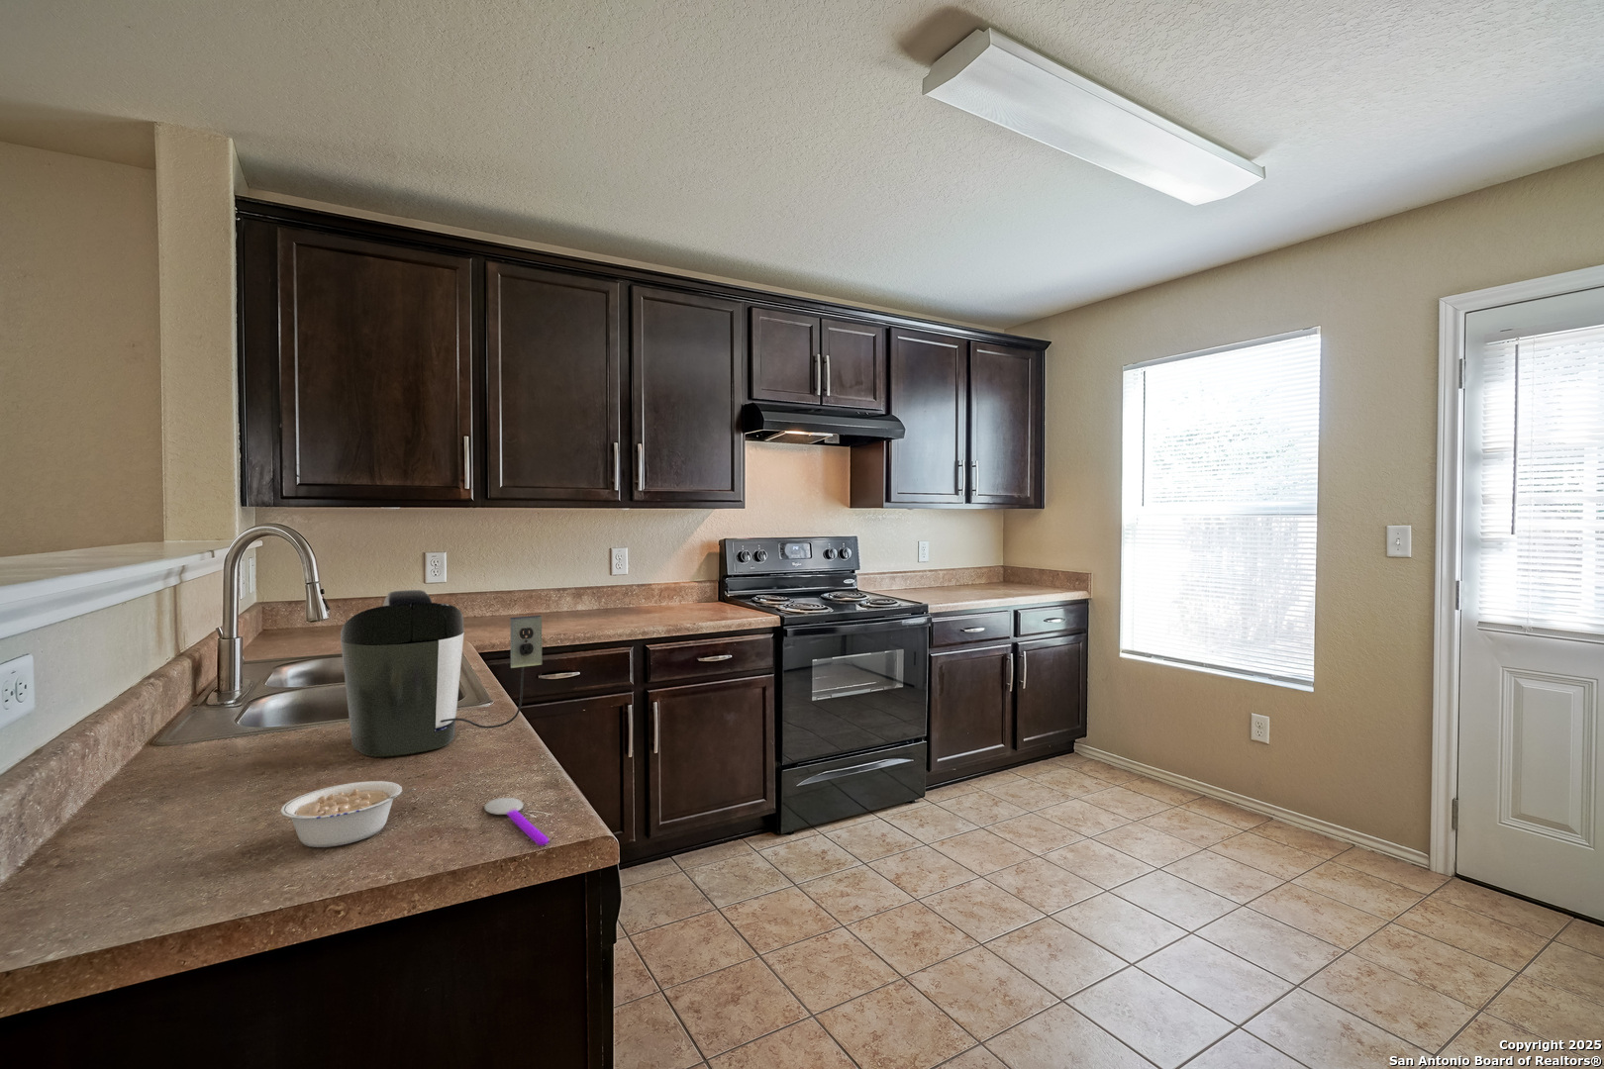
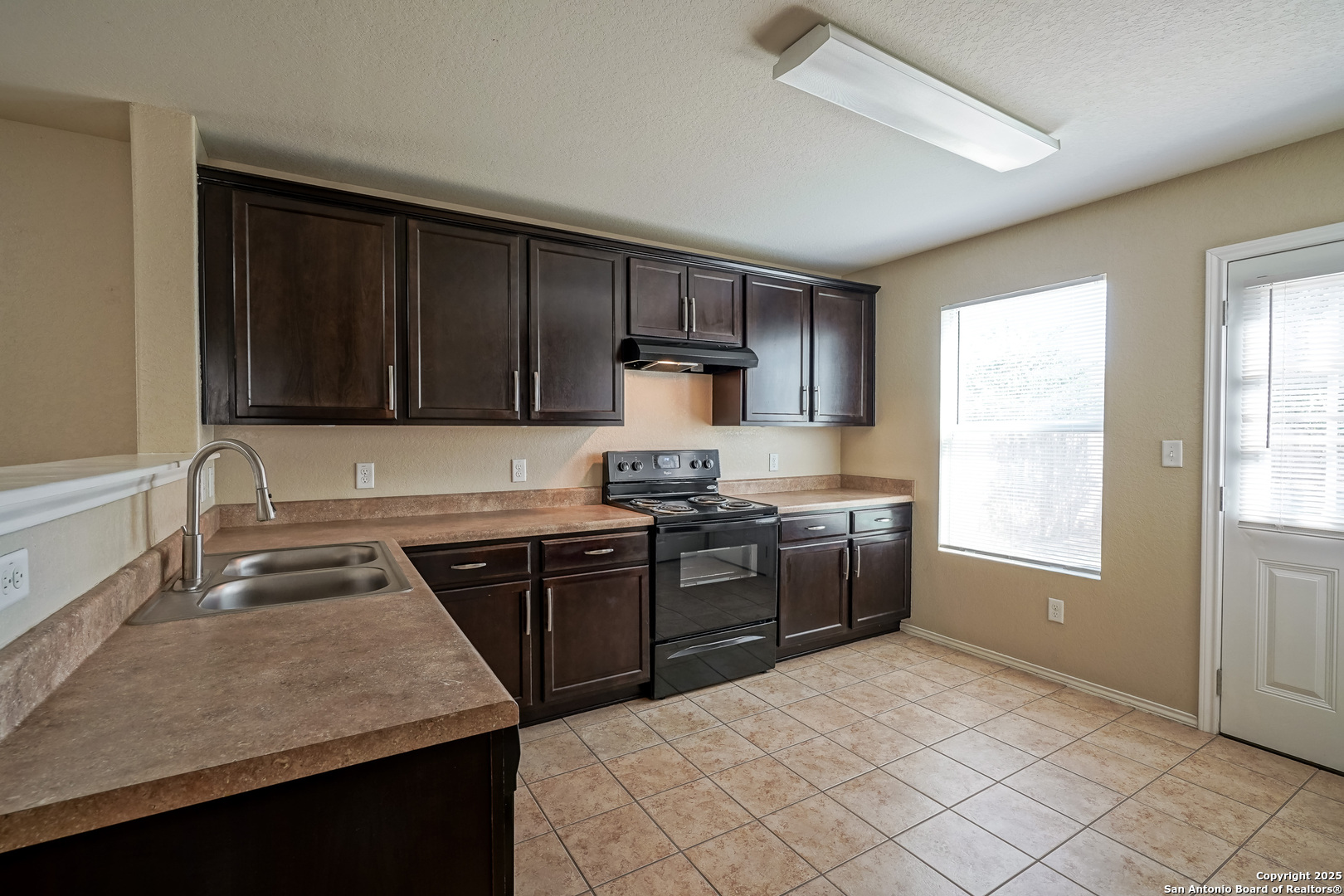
- legume [279,780,418,848]
- spoon [483,797,549,846]
- coffee maker [340,589,543,758]
